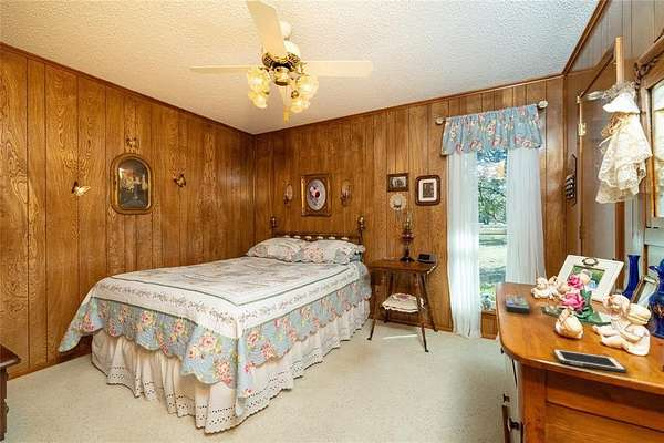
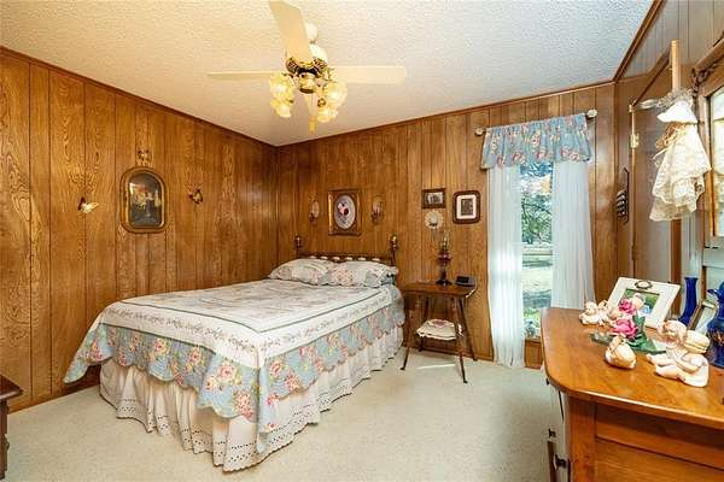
- cell phone [552,348,627,373]
- remote control [504,293,531,315]
